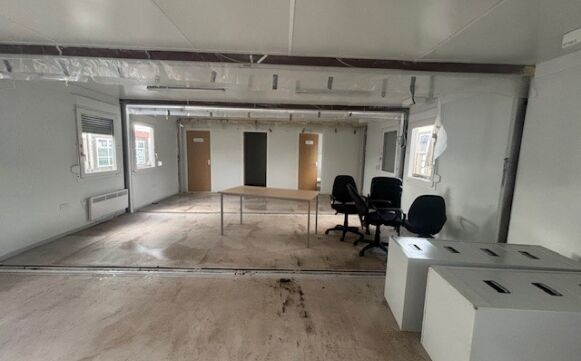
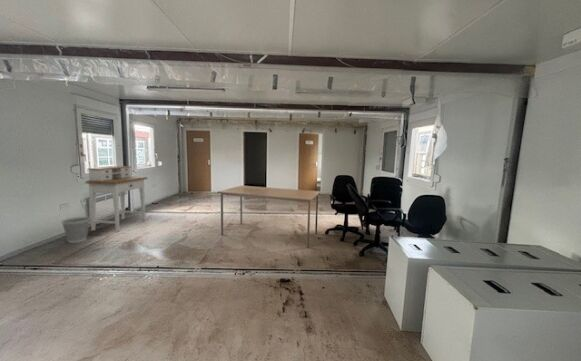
+ desk [84,165,149,233]
+ wastebasket [60,216,91,244]
